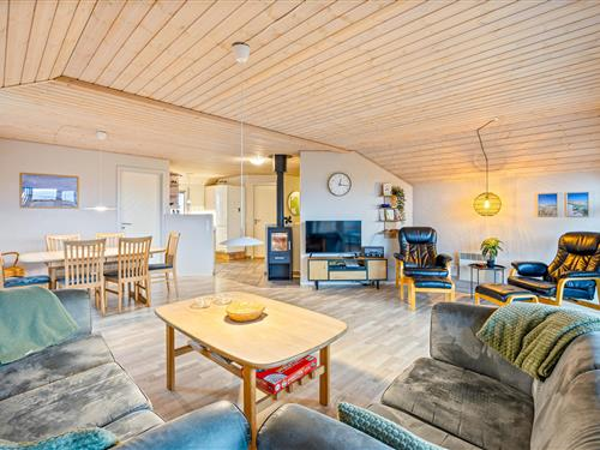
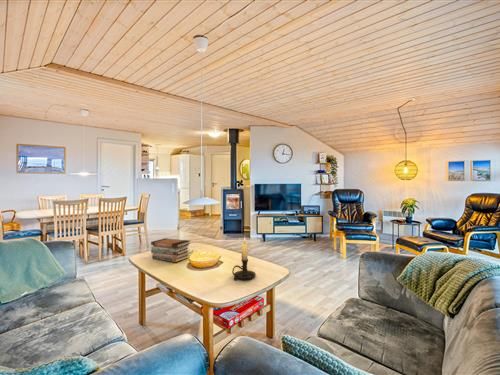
+ book stack [150,237,191,263]
+ candle holder [231,236,257,281]
